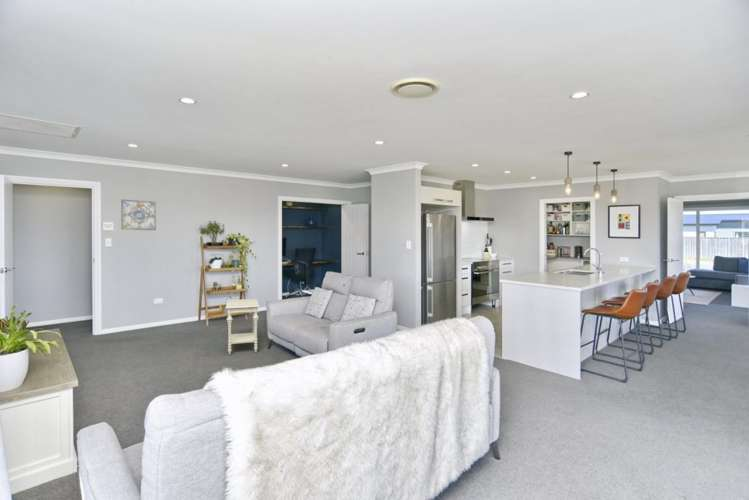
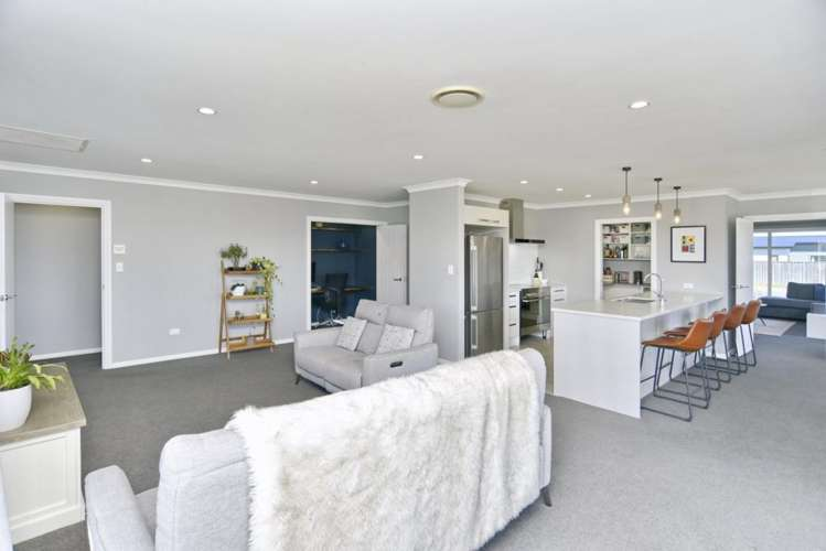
- wall art [120,198,157,231]
- side table [225,298,260,355]
